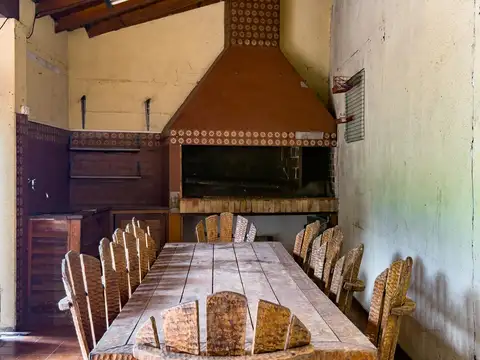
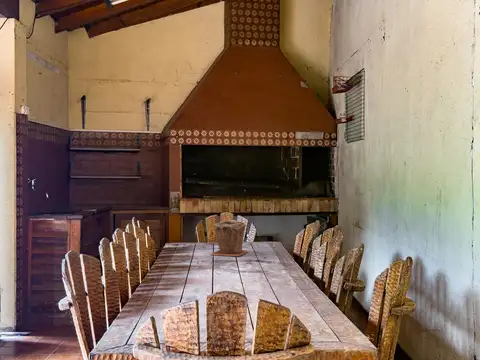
+ plant pot [210,219,249,257]
